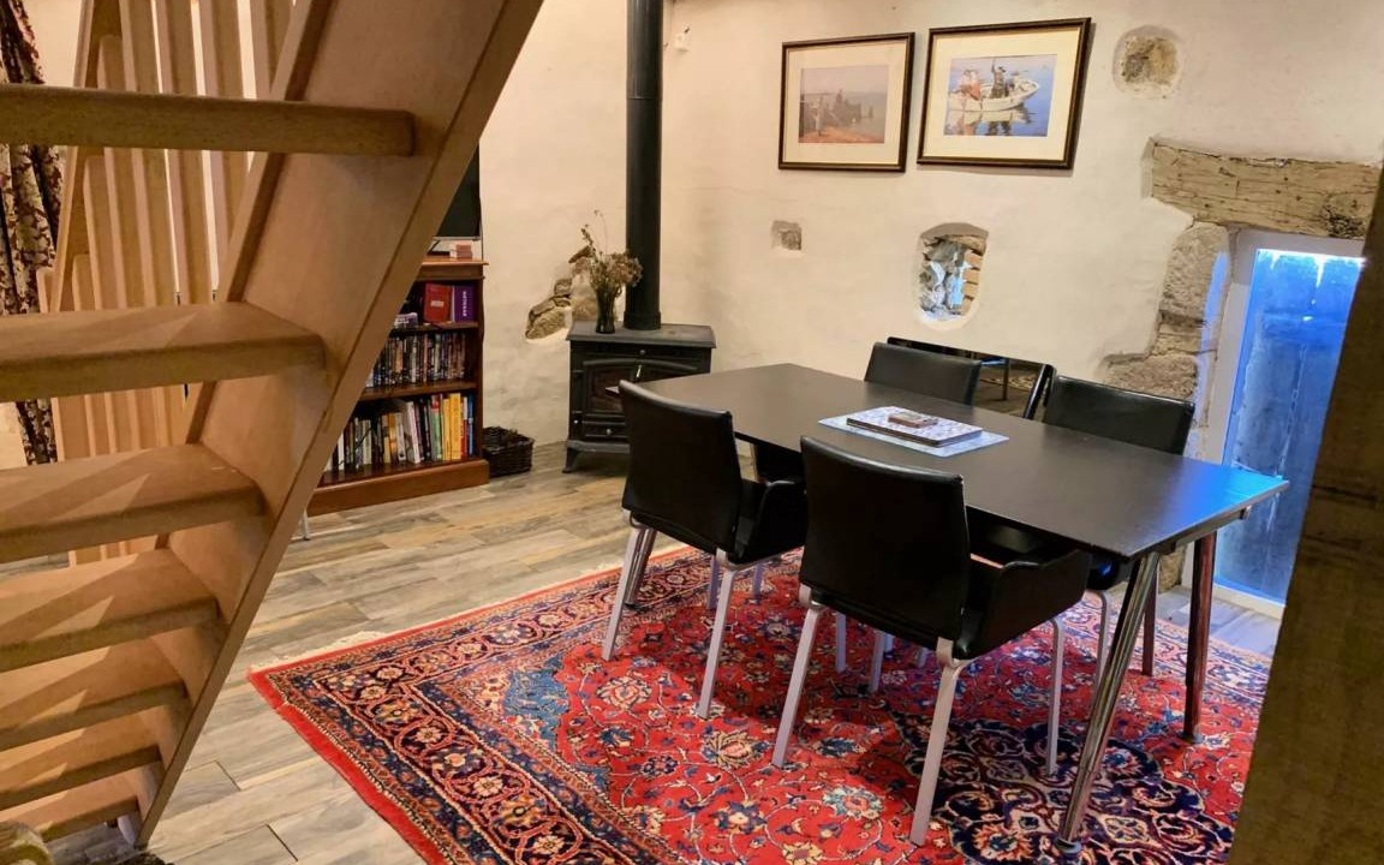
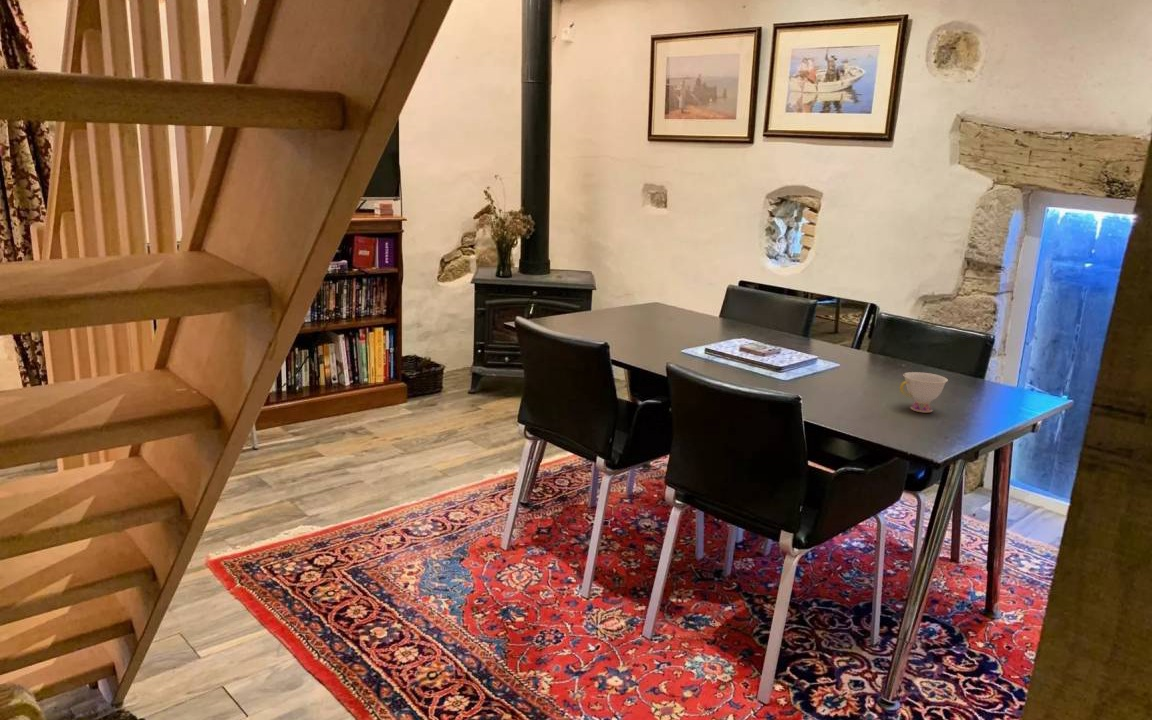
+ teacup [899,371,949,413]
